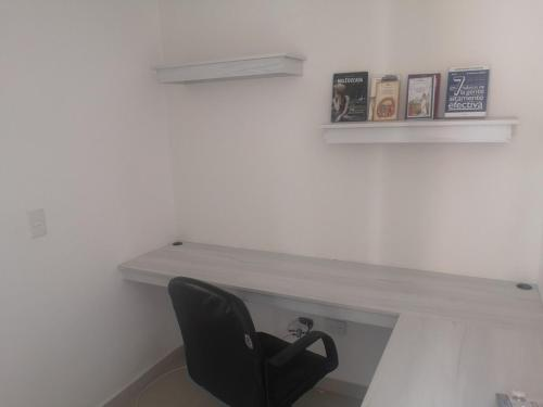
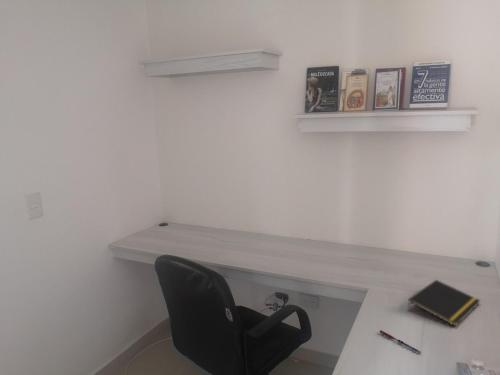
+ pen [379,329,422,354]
+ notepad [407,279,481,327]
